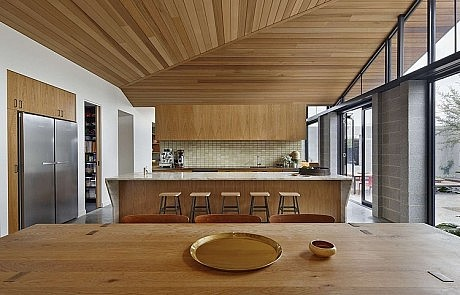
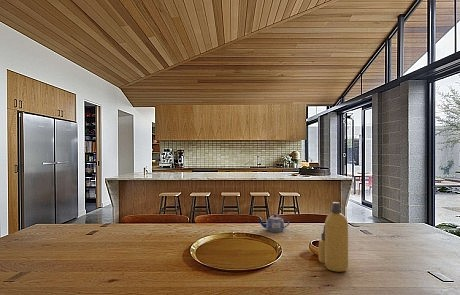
+ bottle [318,201,349,273]
+ teapot [257,214,291,233]
